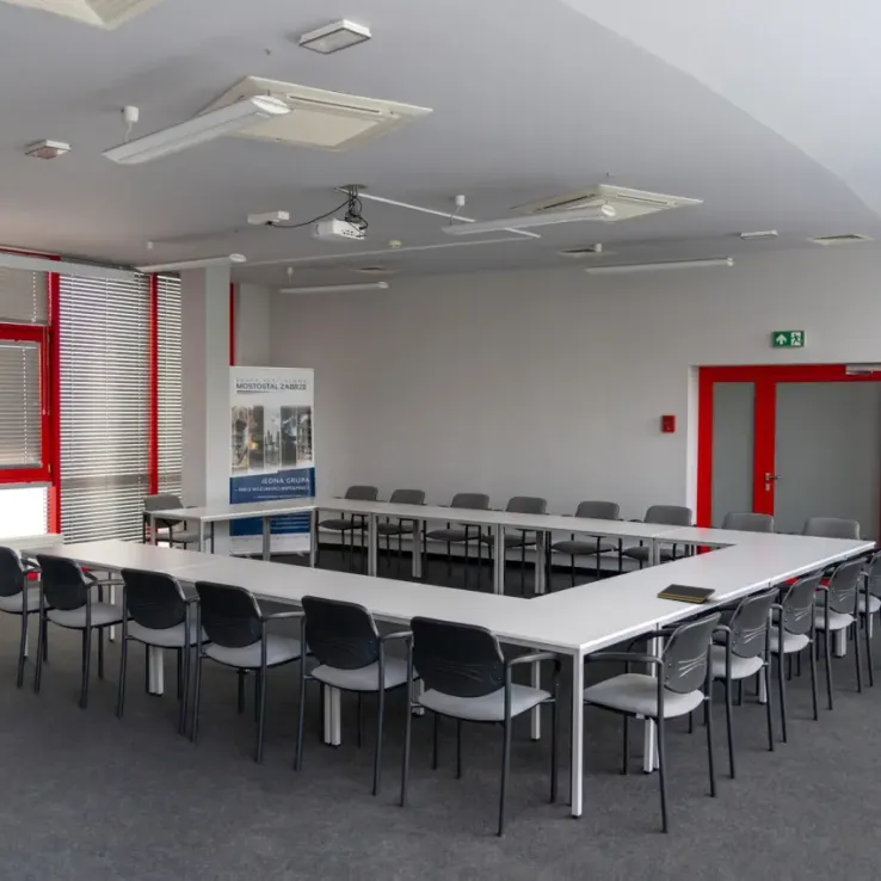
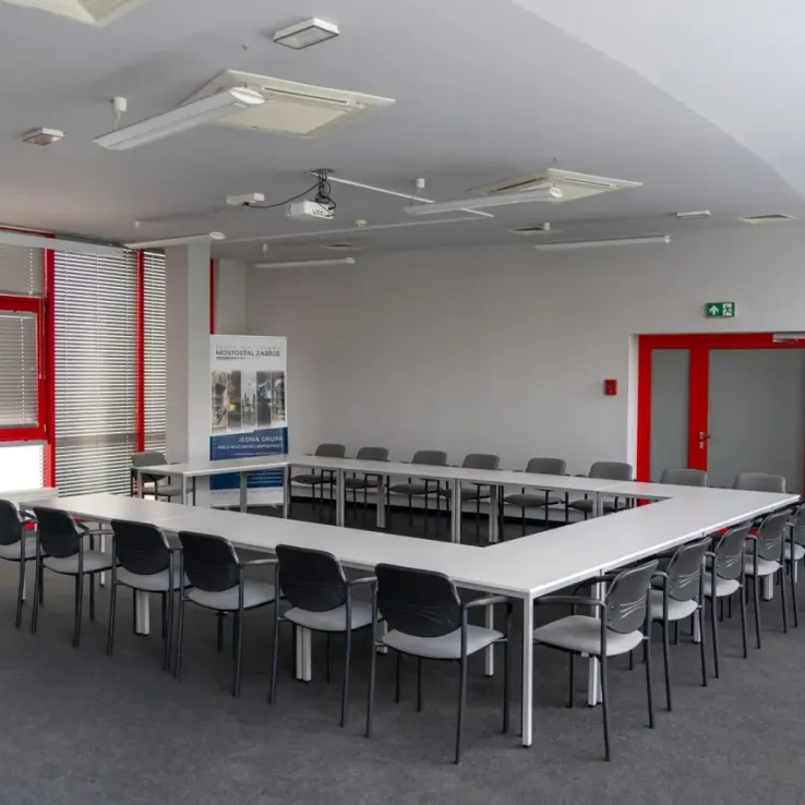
- notepad [657,583,716,604]
